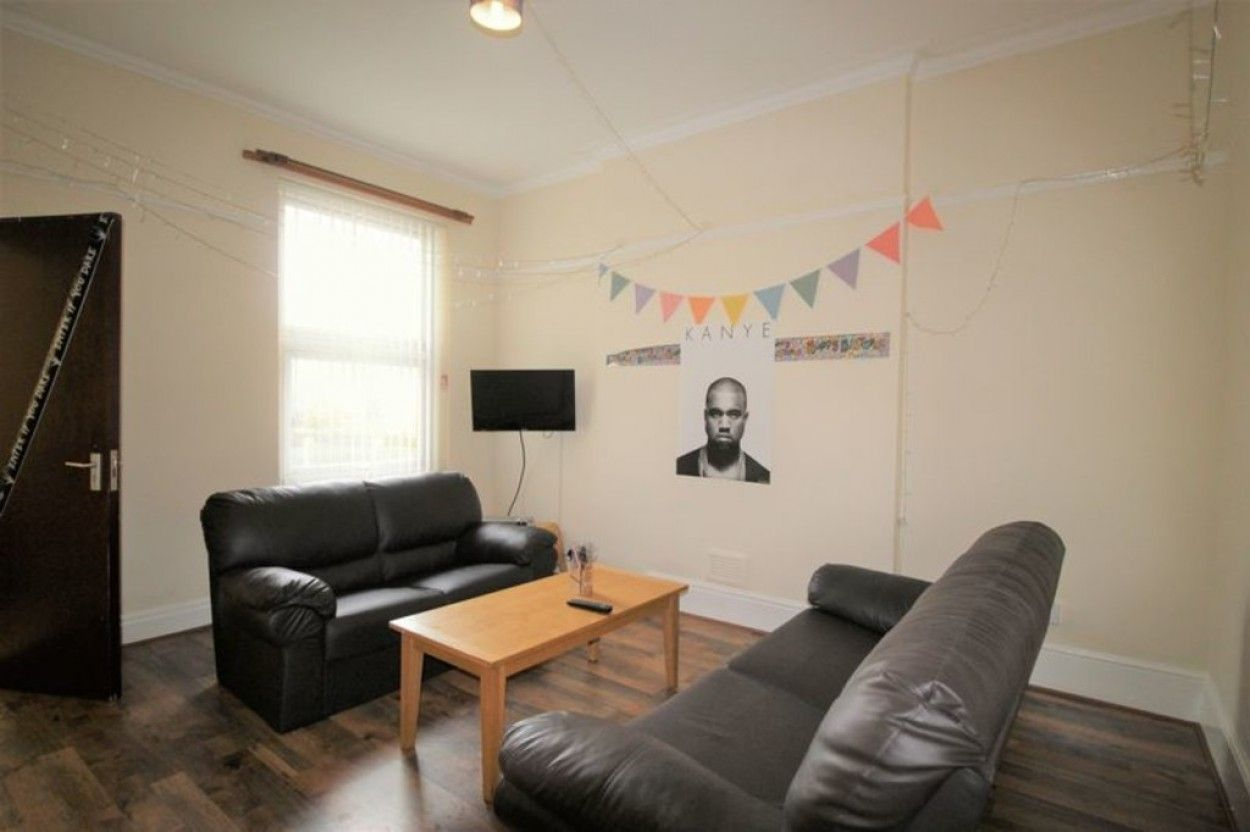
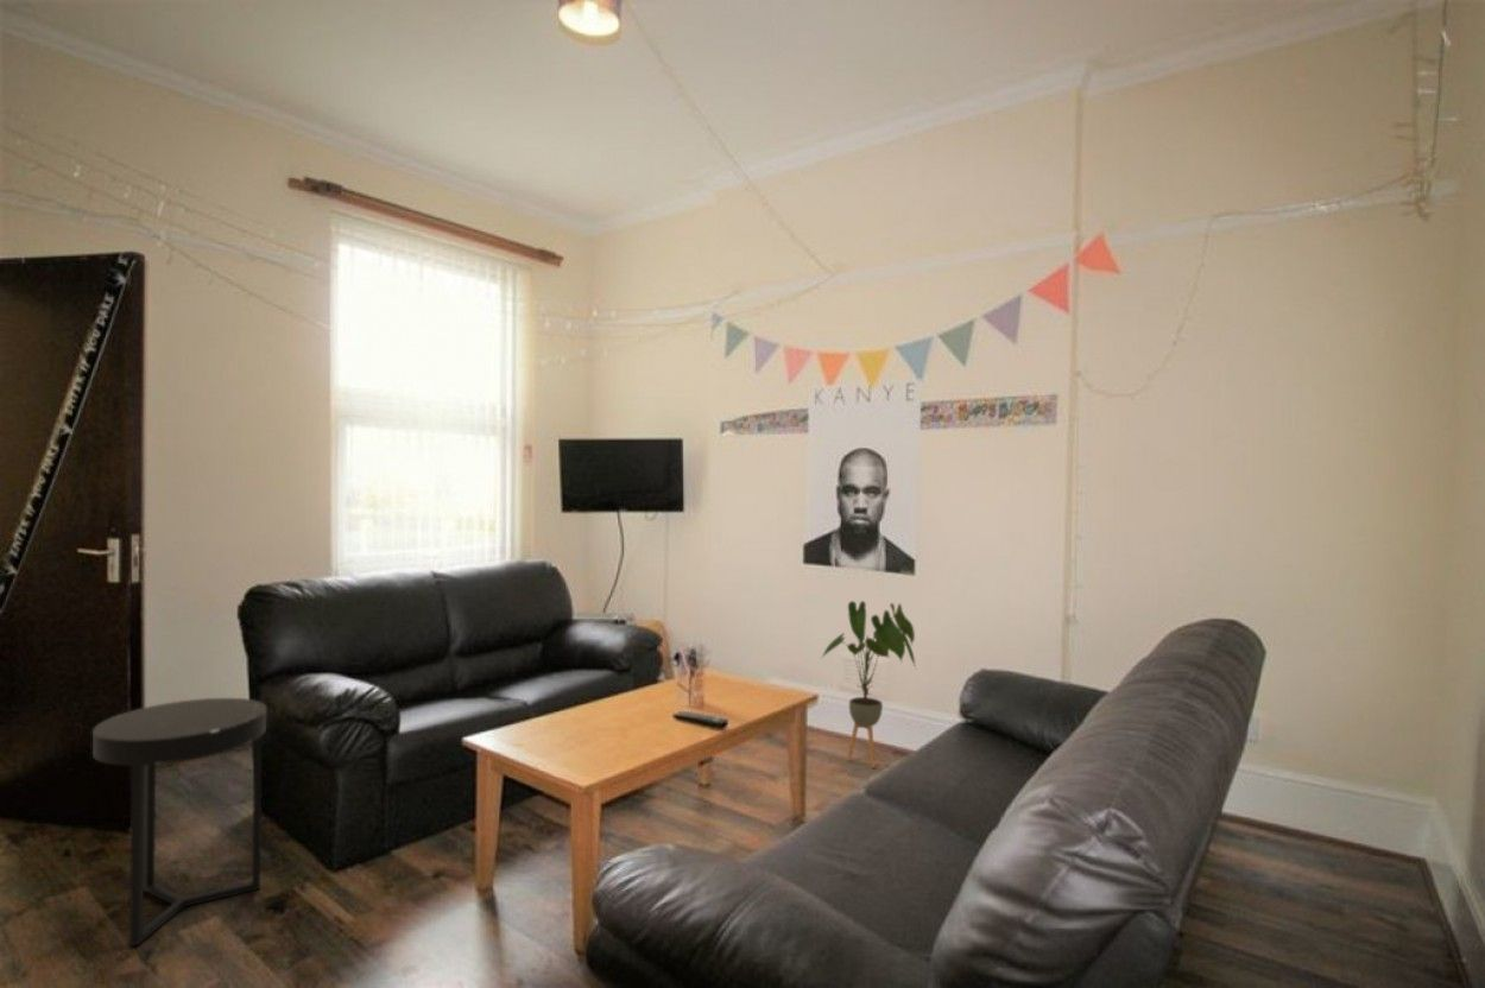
+ side table [91,697,267,946]
+ house plant [820,600,917,770]
